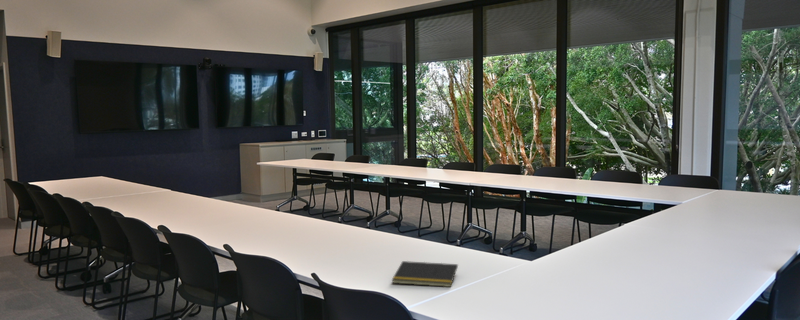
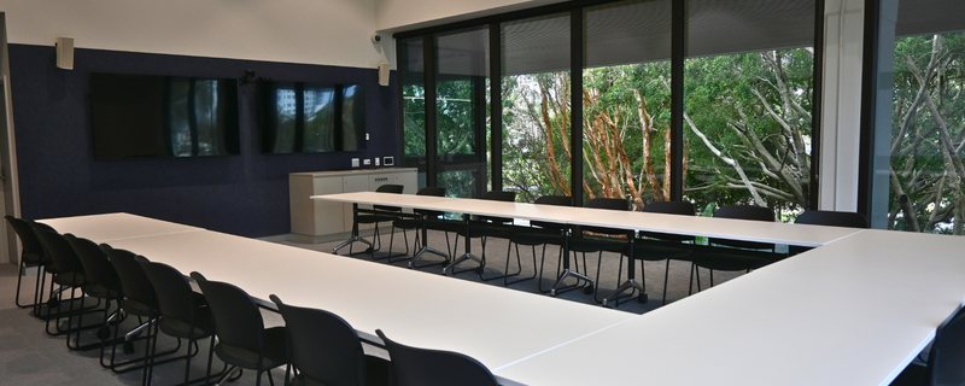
- notepad [391,260,459,288]
